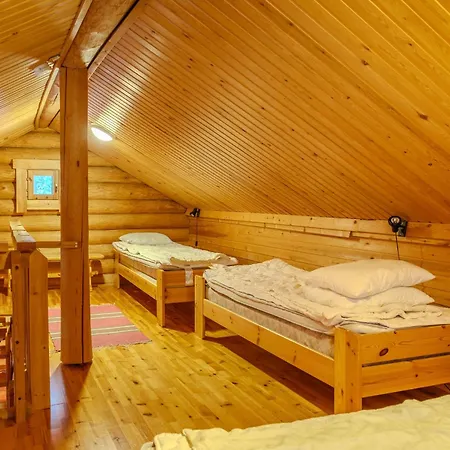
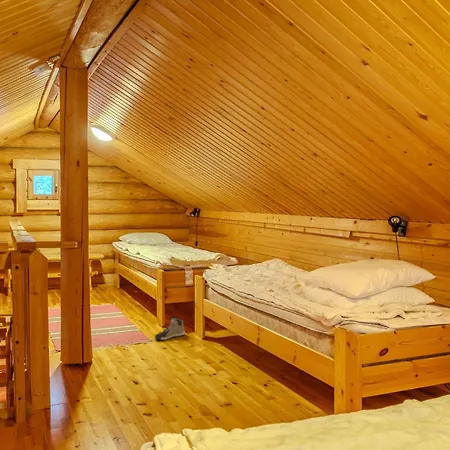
+ sneaker [154,315,186,341]
